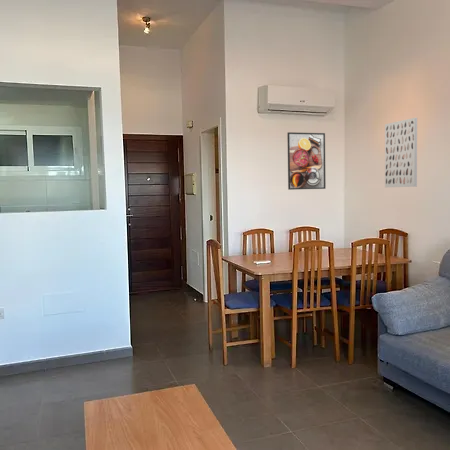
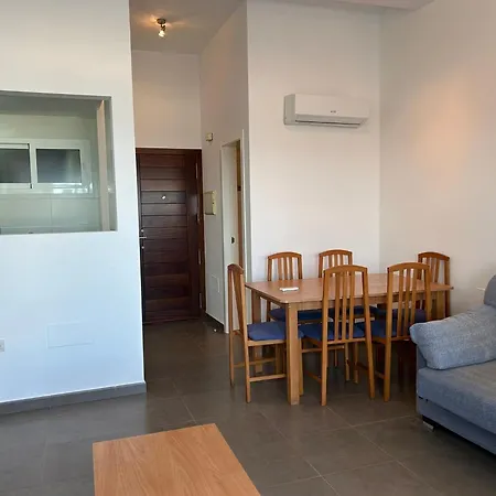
- wall art [384,117,418,188]
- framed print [286,131,327,191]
